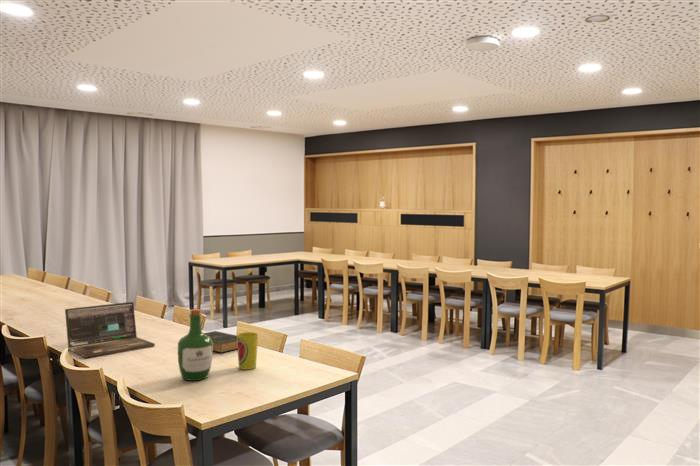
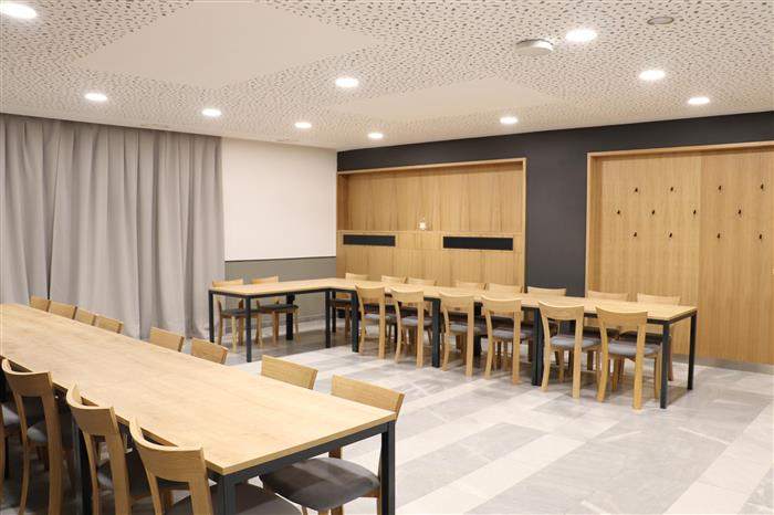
- cup [236,331,259,371]
- laptop [64,301,156,359]
- wine bottle [177,307,214,382]
- book [203,330,238,354]
